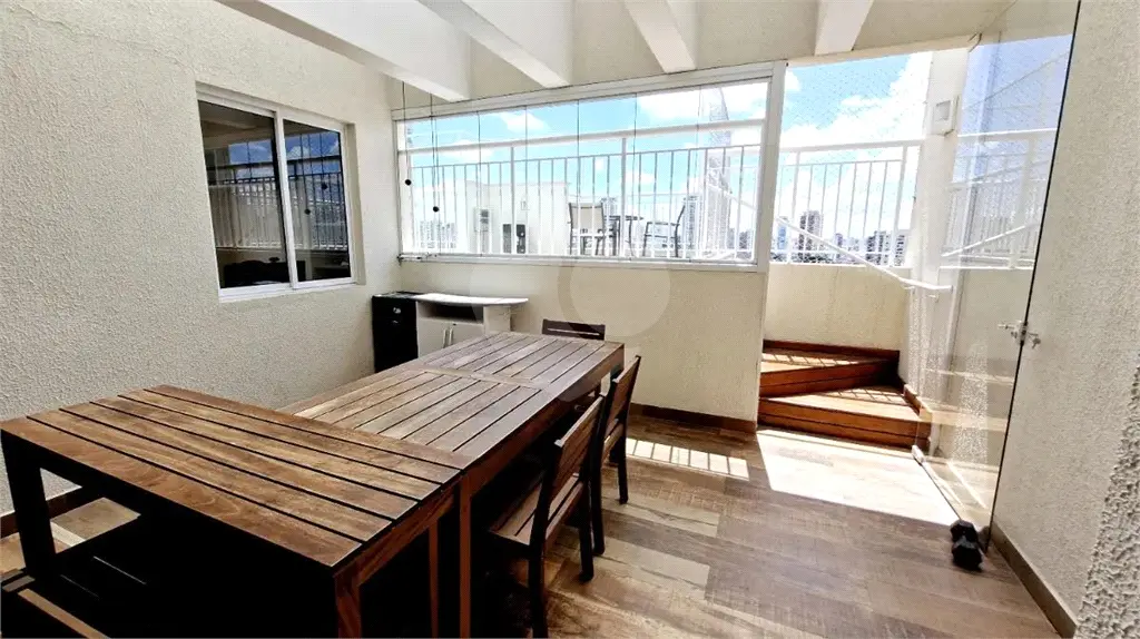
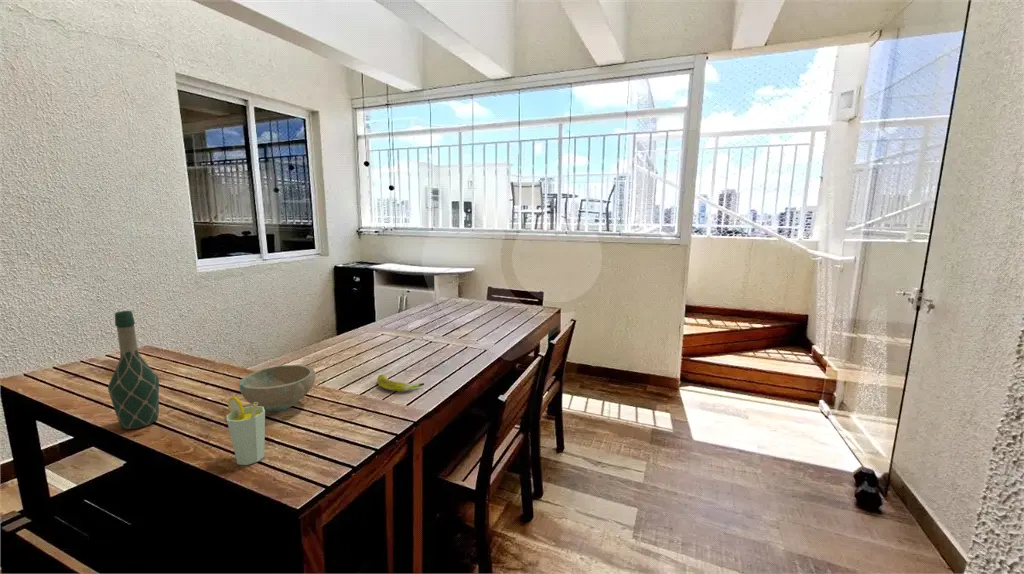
+ bowl [238,364,316,412]
+ banana [376,373,425,392]
+ cup [225,396,266,466]
+ wine bottle [107,310,160,430]
